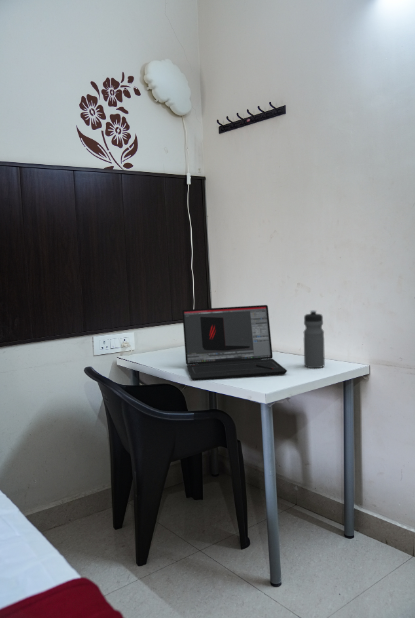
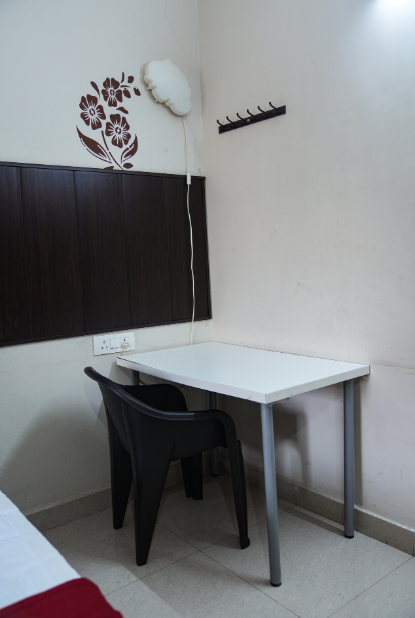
- water bottle [303,309,326,369]
- laptop [181,304,288,382]
